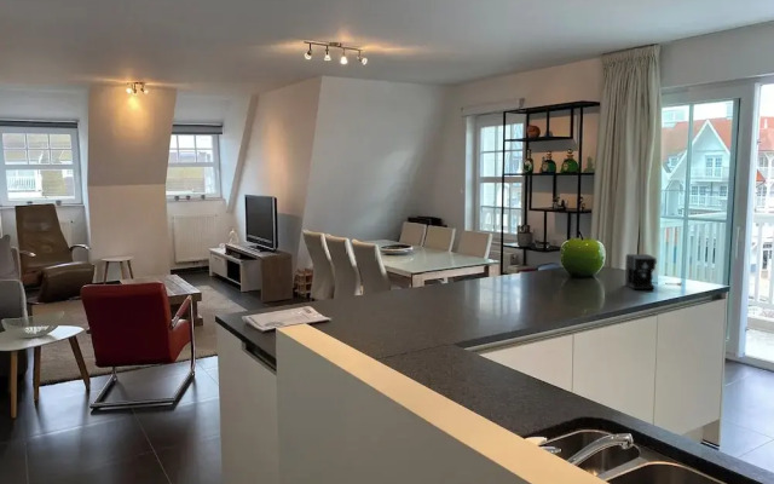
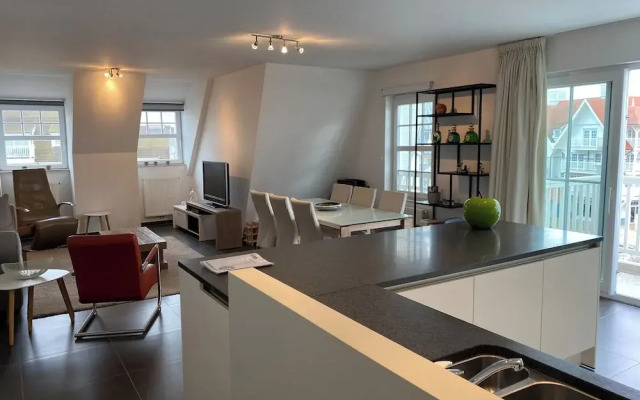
- coffee maker [624,253,683,290]
